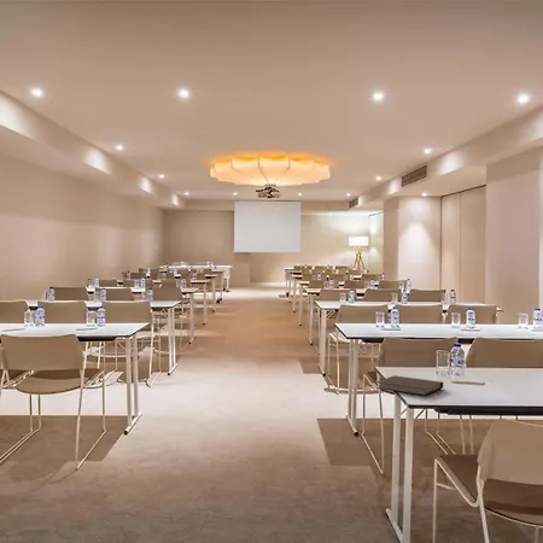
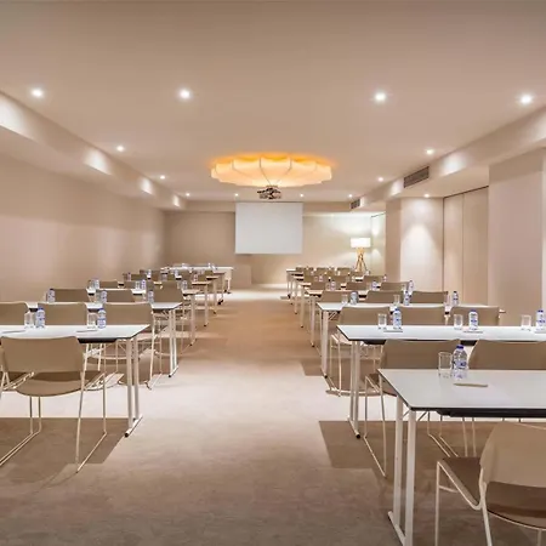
- notebook [375,374,444,397]
